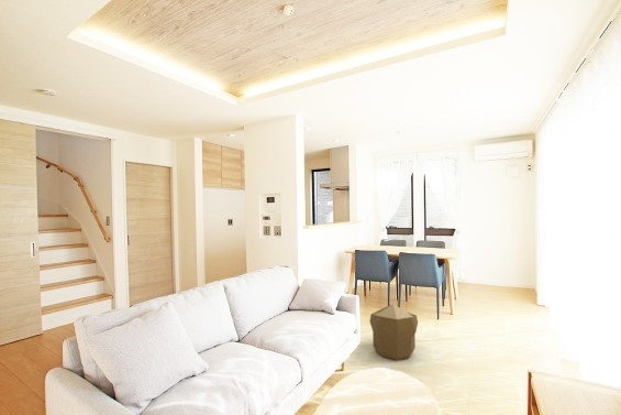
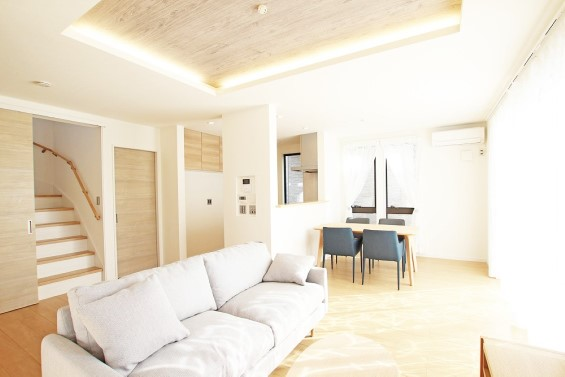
- pouf [368,304,419,361]
